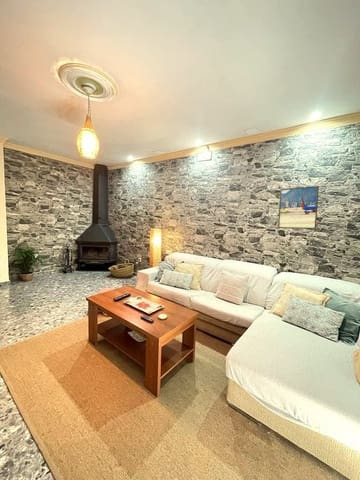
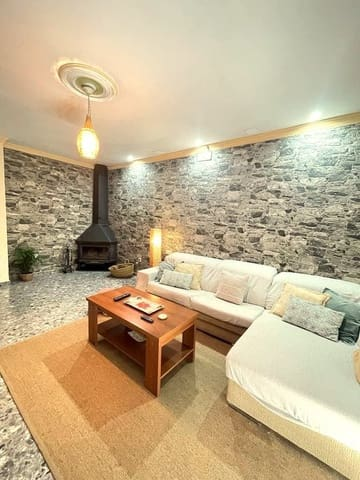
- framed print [277,185,320,230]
